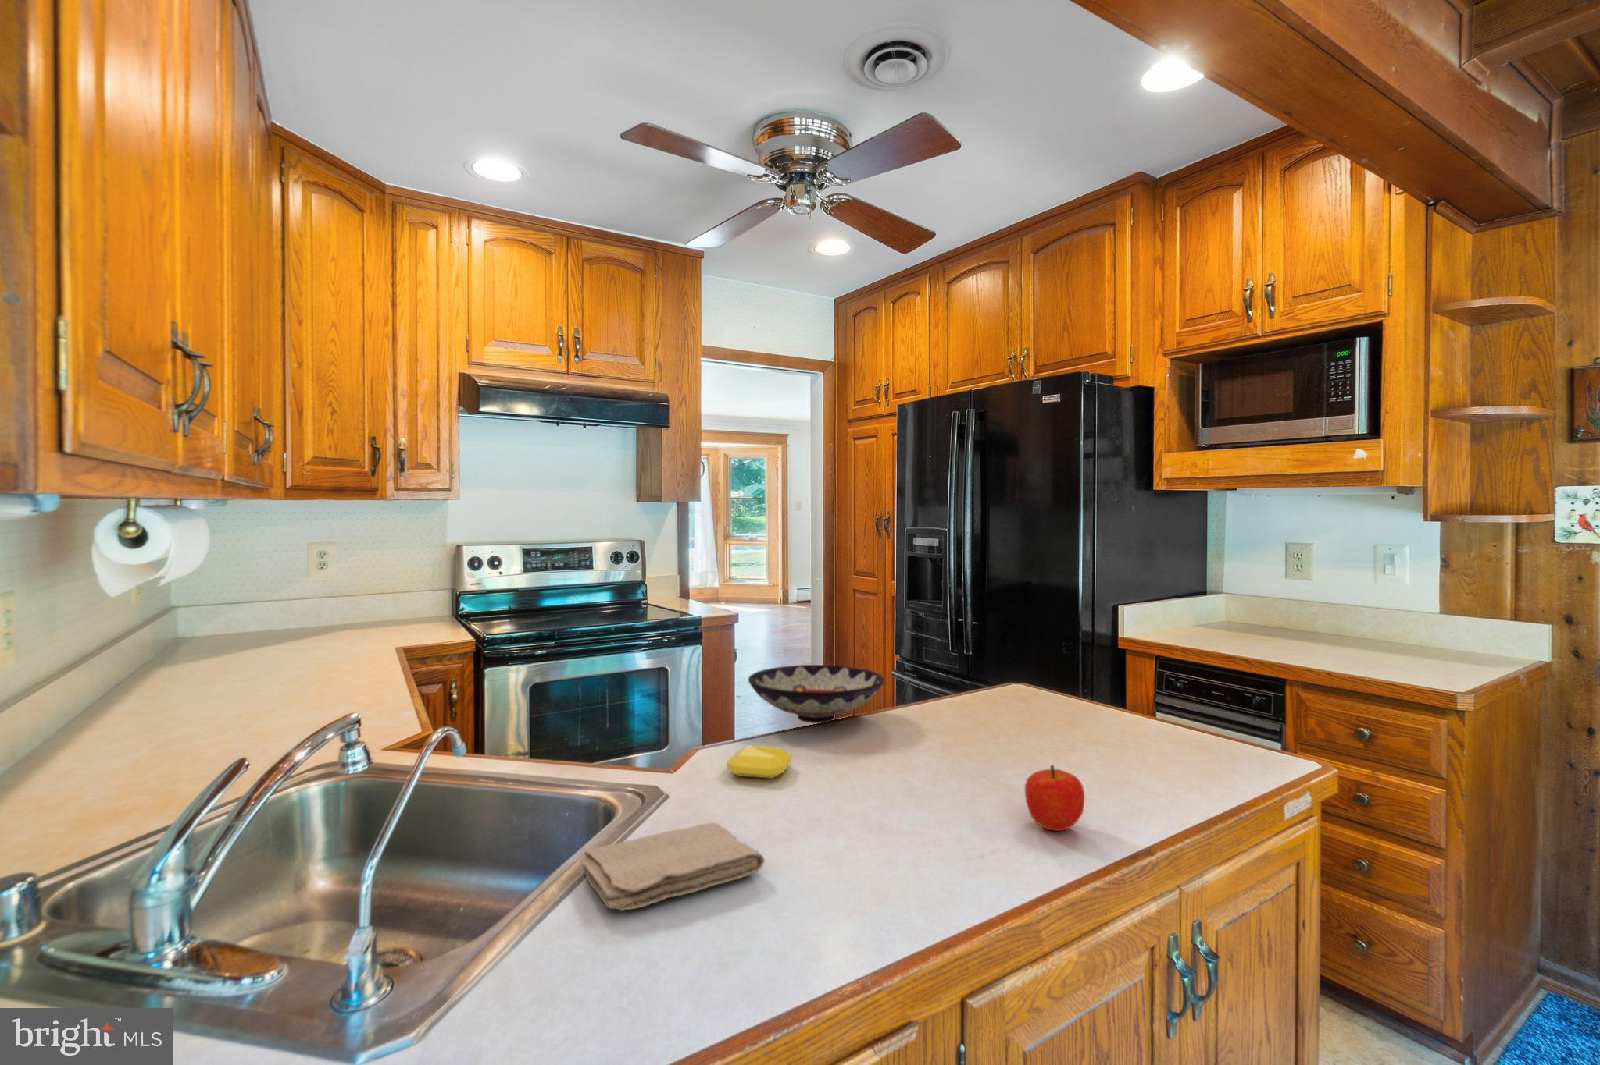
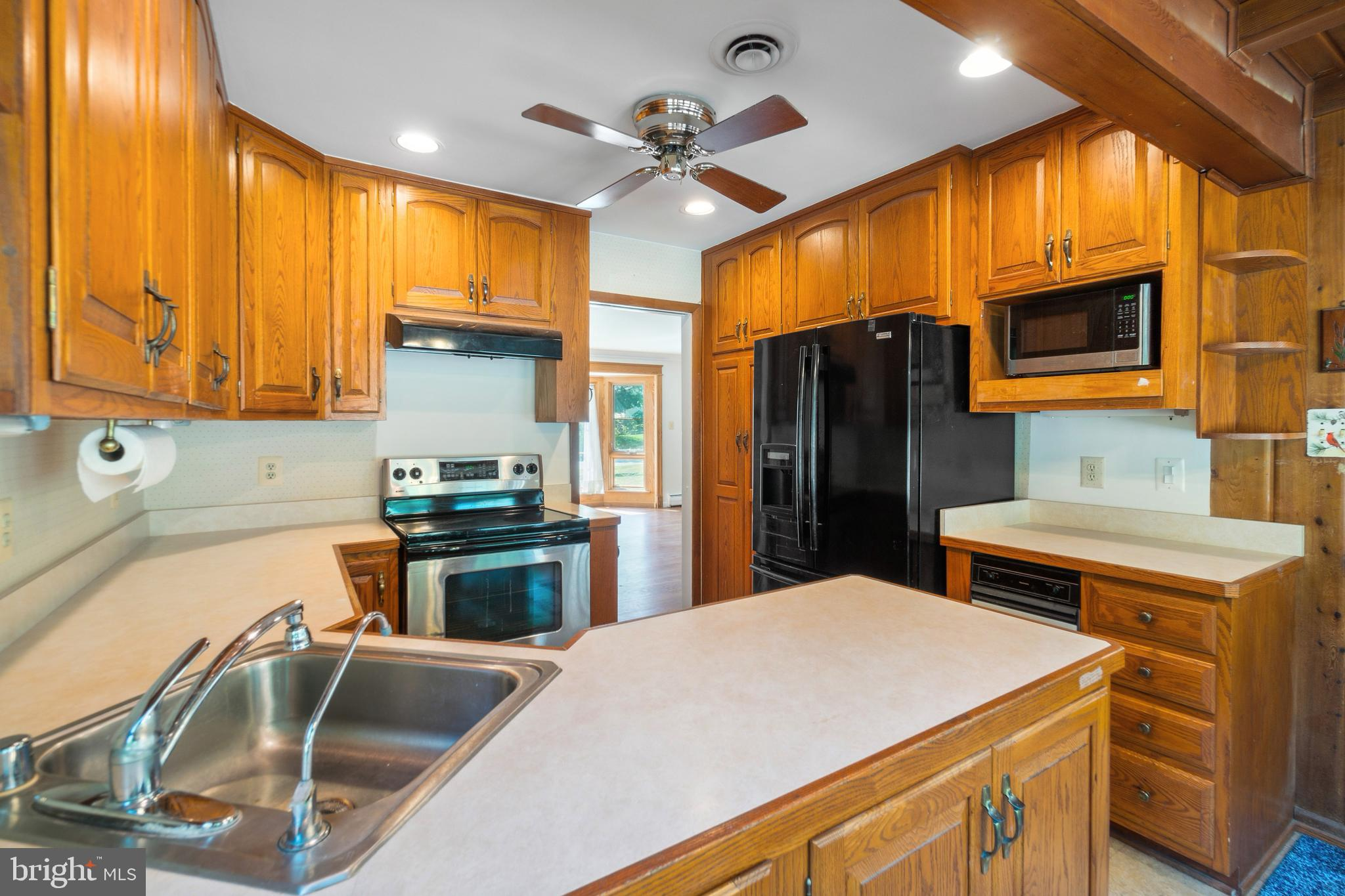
- washcloth [579,821,766,912]
- fruit [1024,764,1085,832]
- bowl [747,664,885,724]
- soap bar [726,744,792,780]
